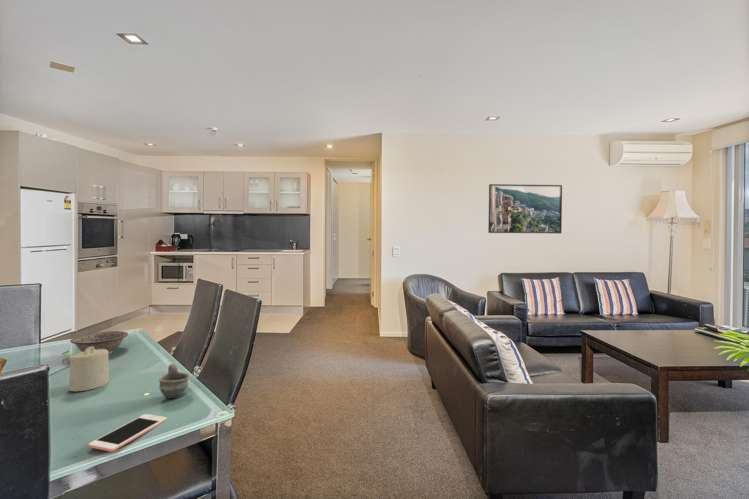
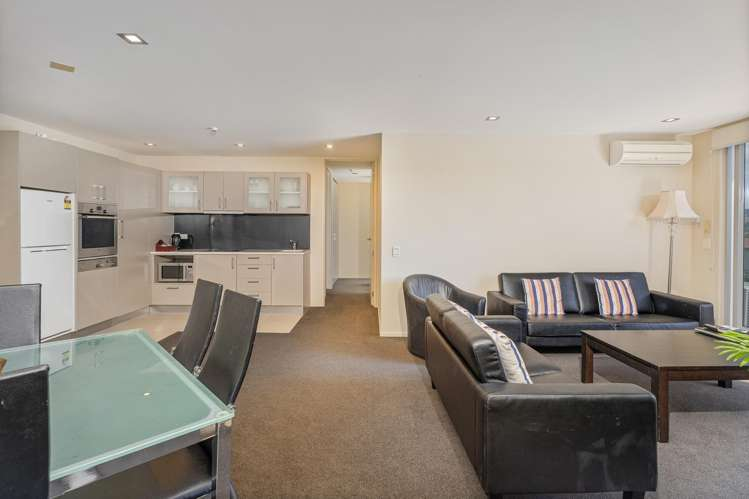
- cup [158,363,191,400]
- decorative bowl [69,330,129,355]
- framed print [487,183,563,234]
- candle [68,346,110,392]
- cell phone [88,413,168,453]
